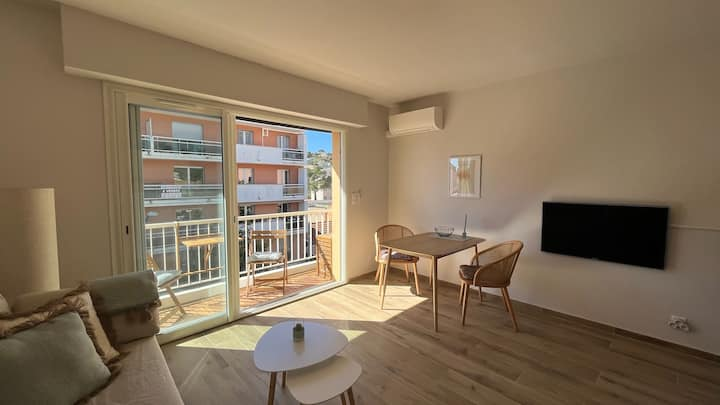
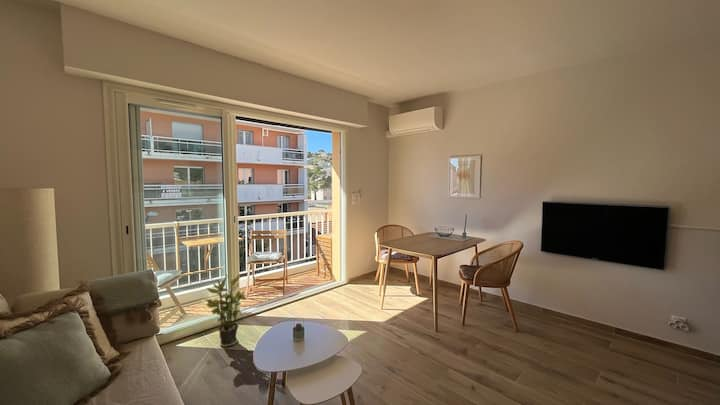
+ potted plant [205,273,247,348]
